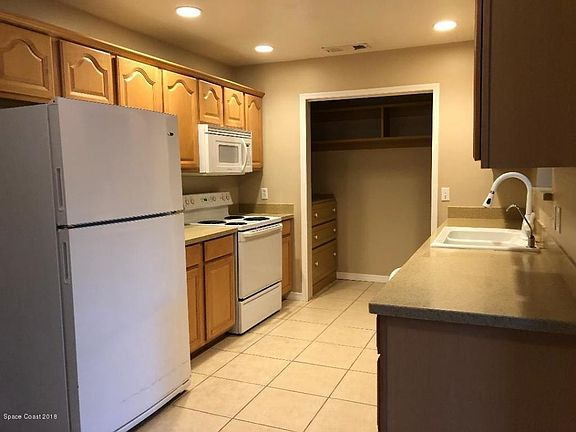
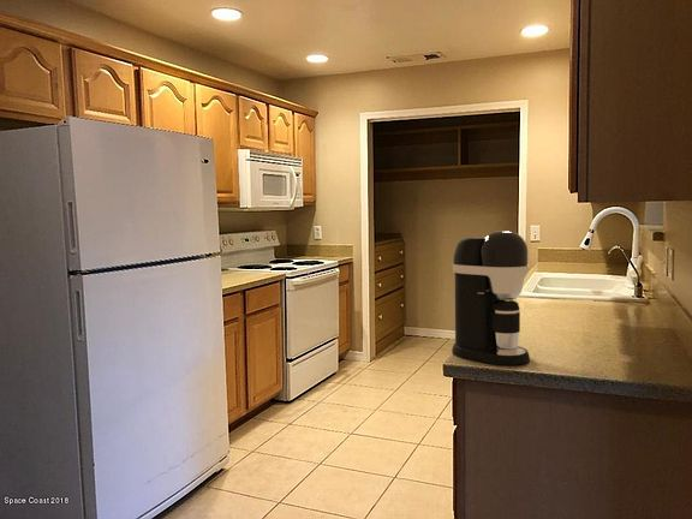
+ coffee maker [451,229,531,366]
